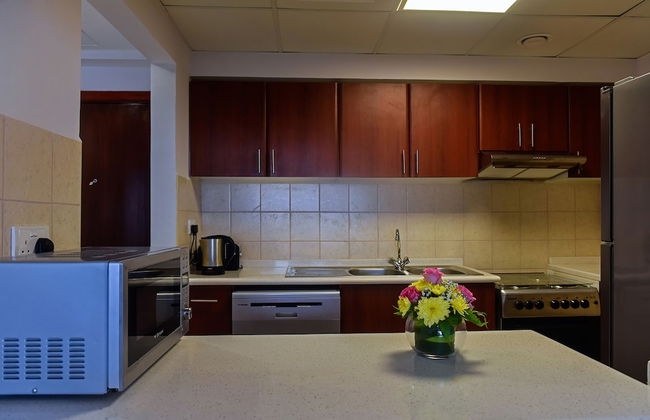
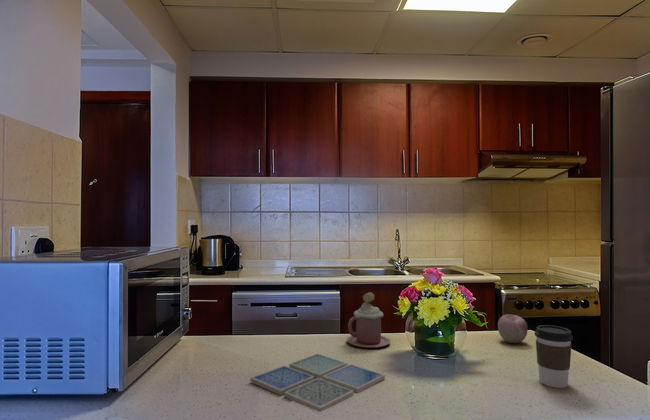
+ apple [497,313,529,344]
+ coffee cup [534,324,574,389]
+ mug [346,291,391,349]
+ drink coaster [249,353,386,412]
